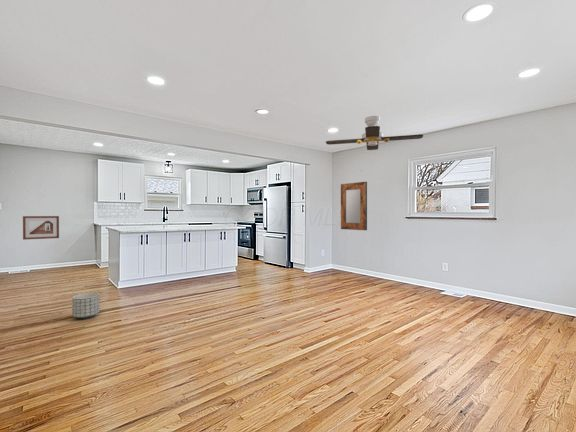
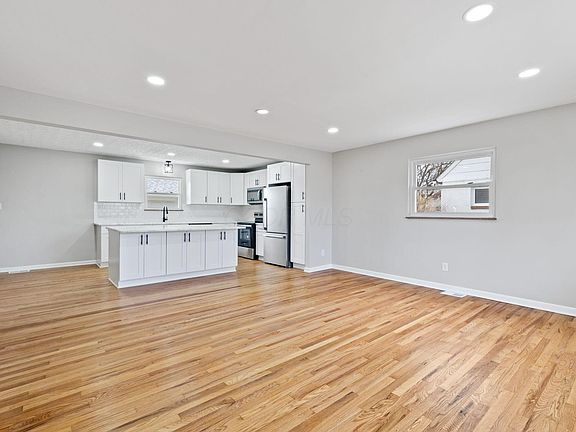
- ceiling fan [325,115,424,151]
- picture frame [22,215,60,241]
- planter [71,292,100,320]
- home mirror [340,181,368,231]
